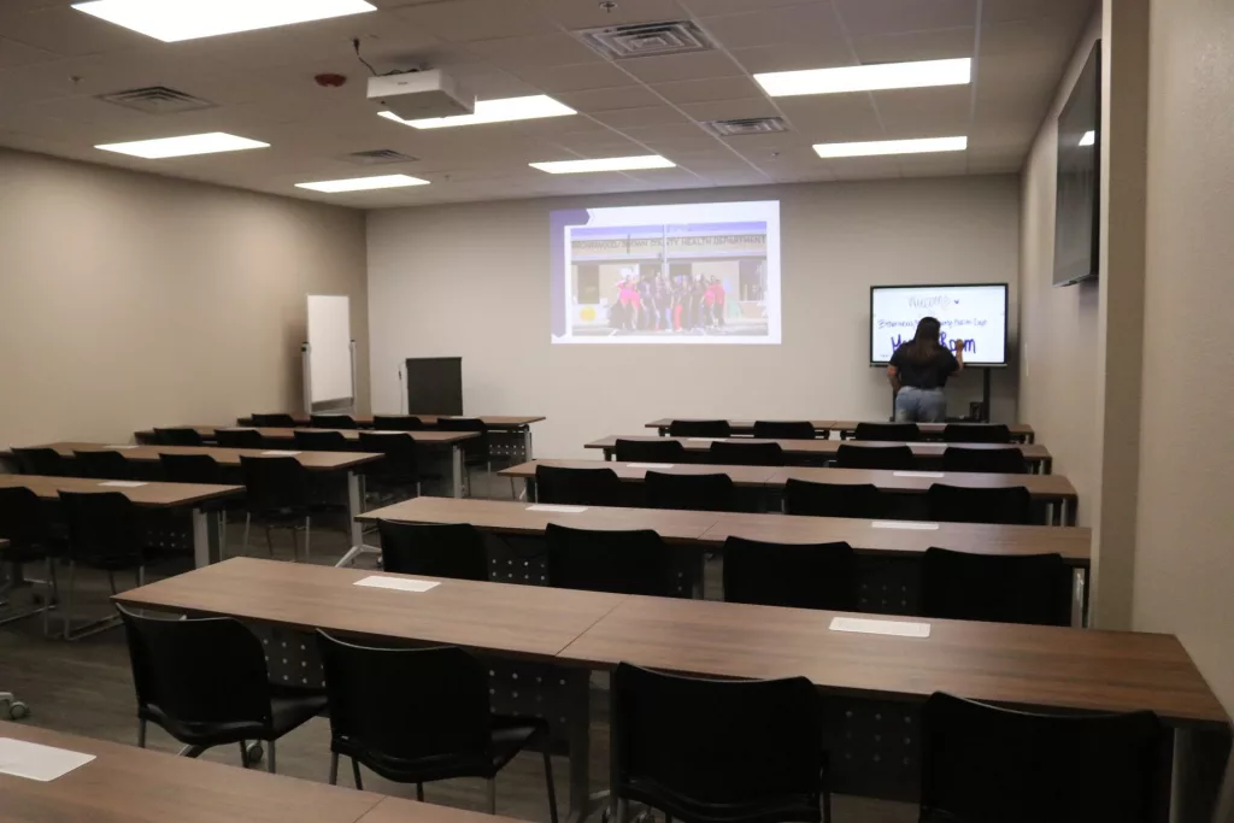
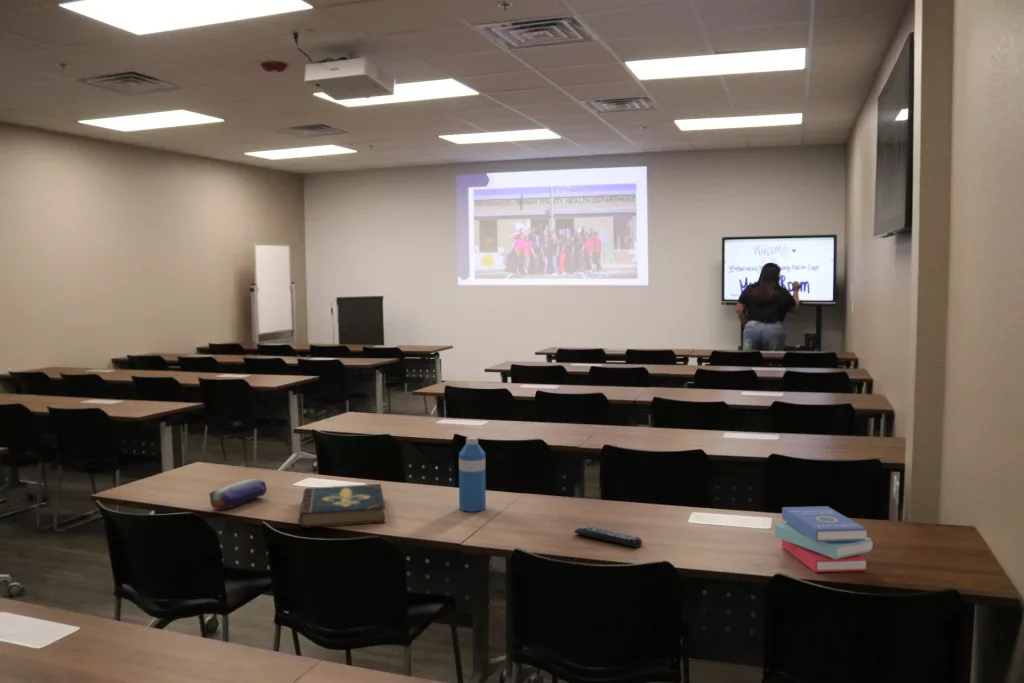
+ pencil case [209,478,268,511]
+ water bottle [458,436,487,513]
+ book [774,505,874,573]
+ remote control [573,524,643,549]
+ book [297,483,387,529]
